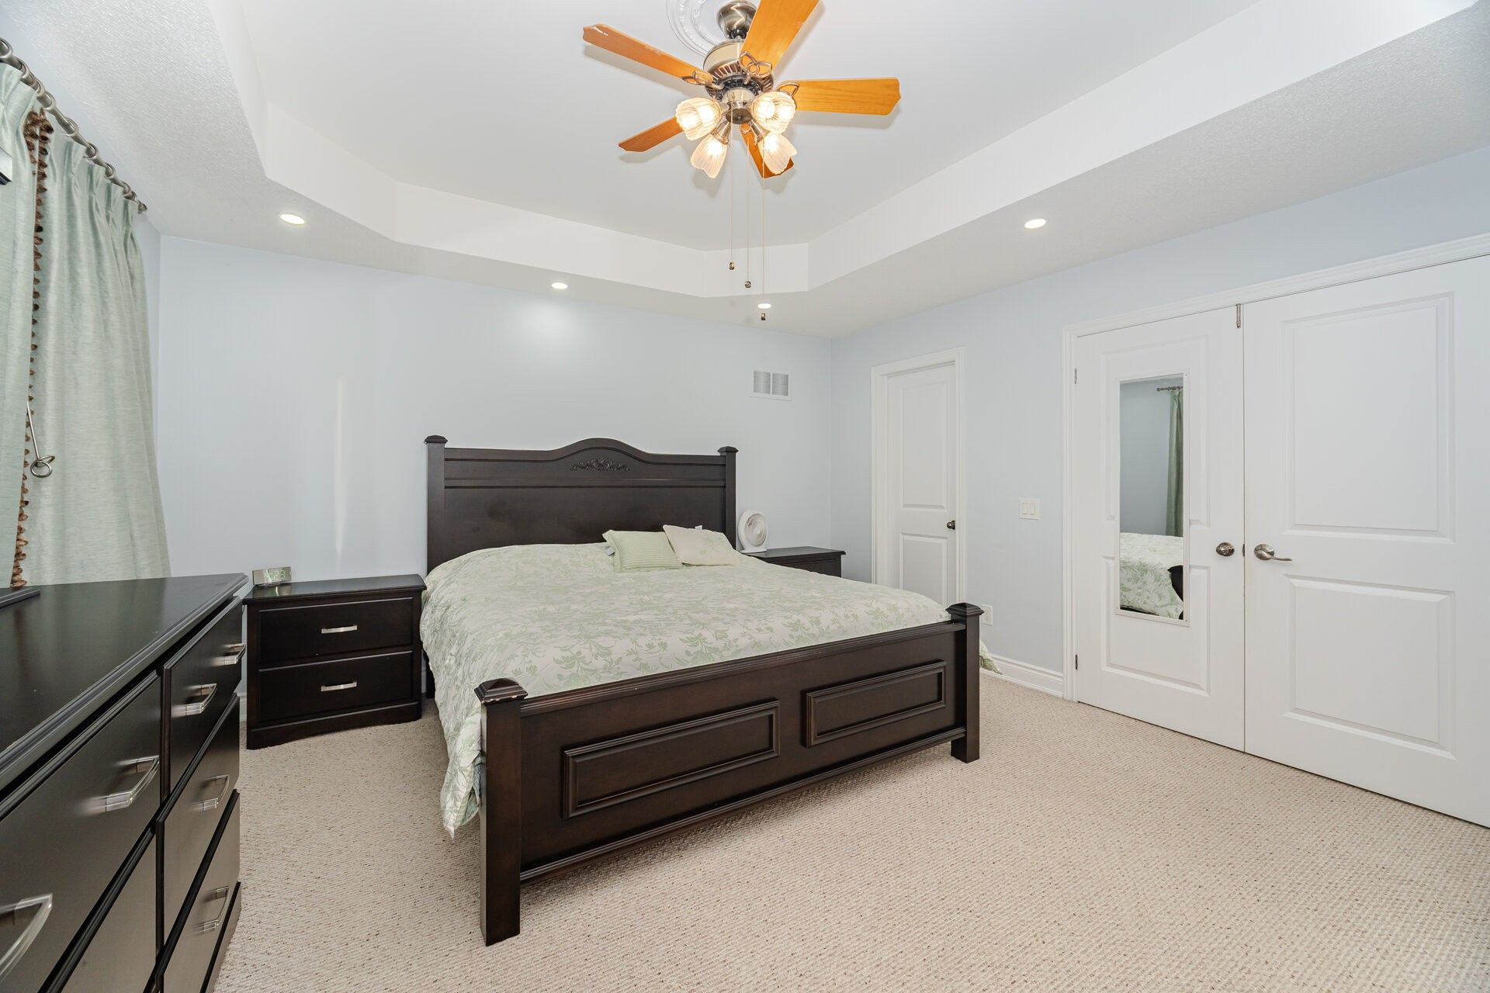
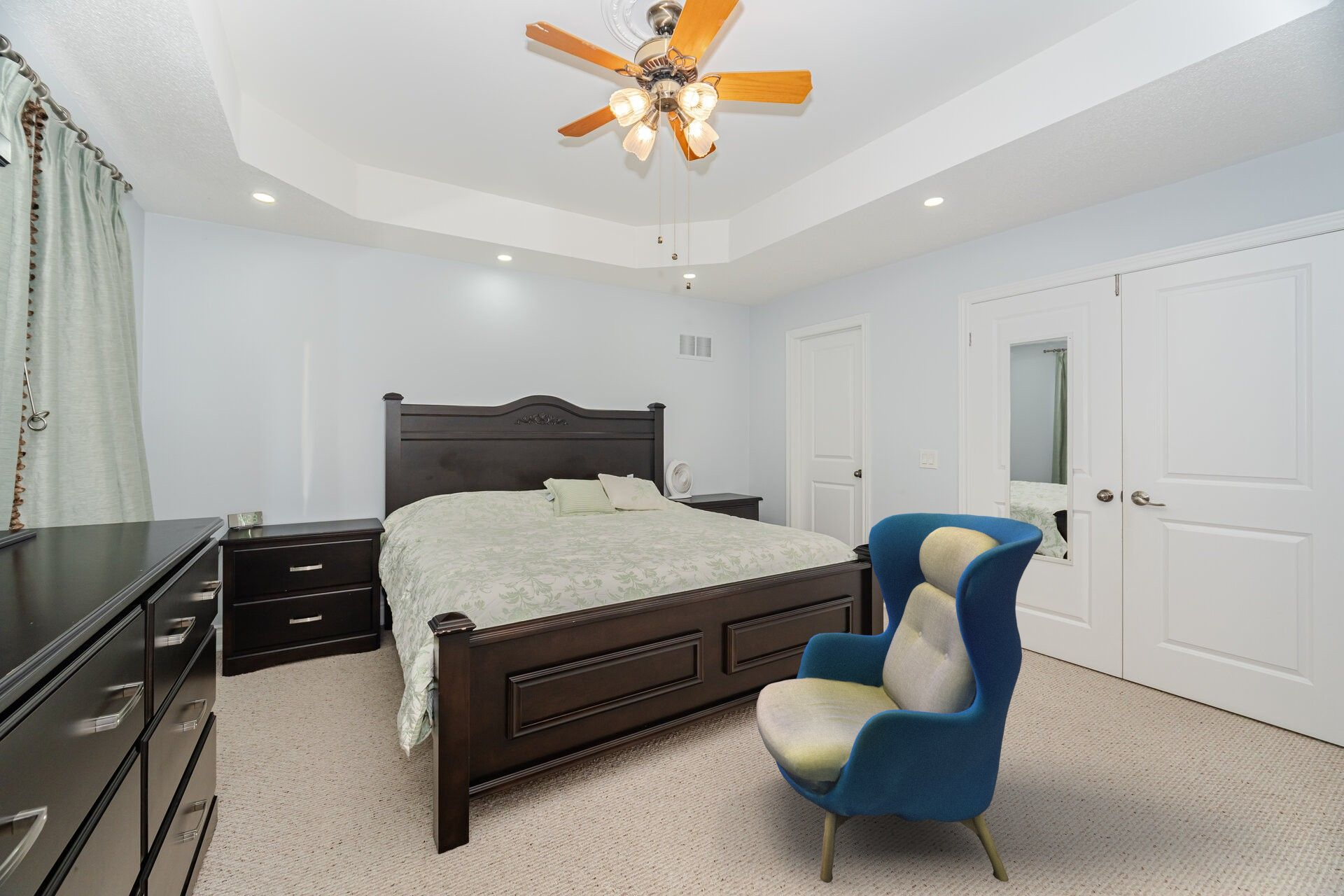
+ armchair [755,512,1044,883]
